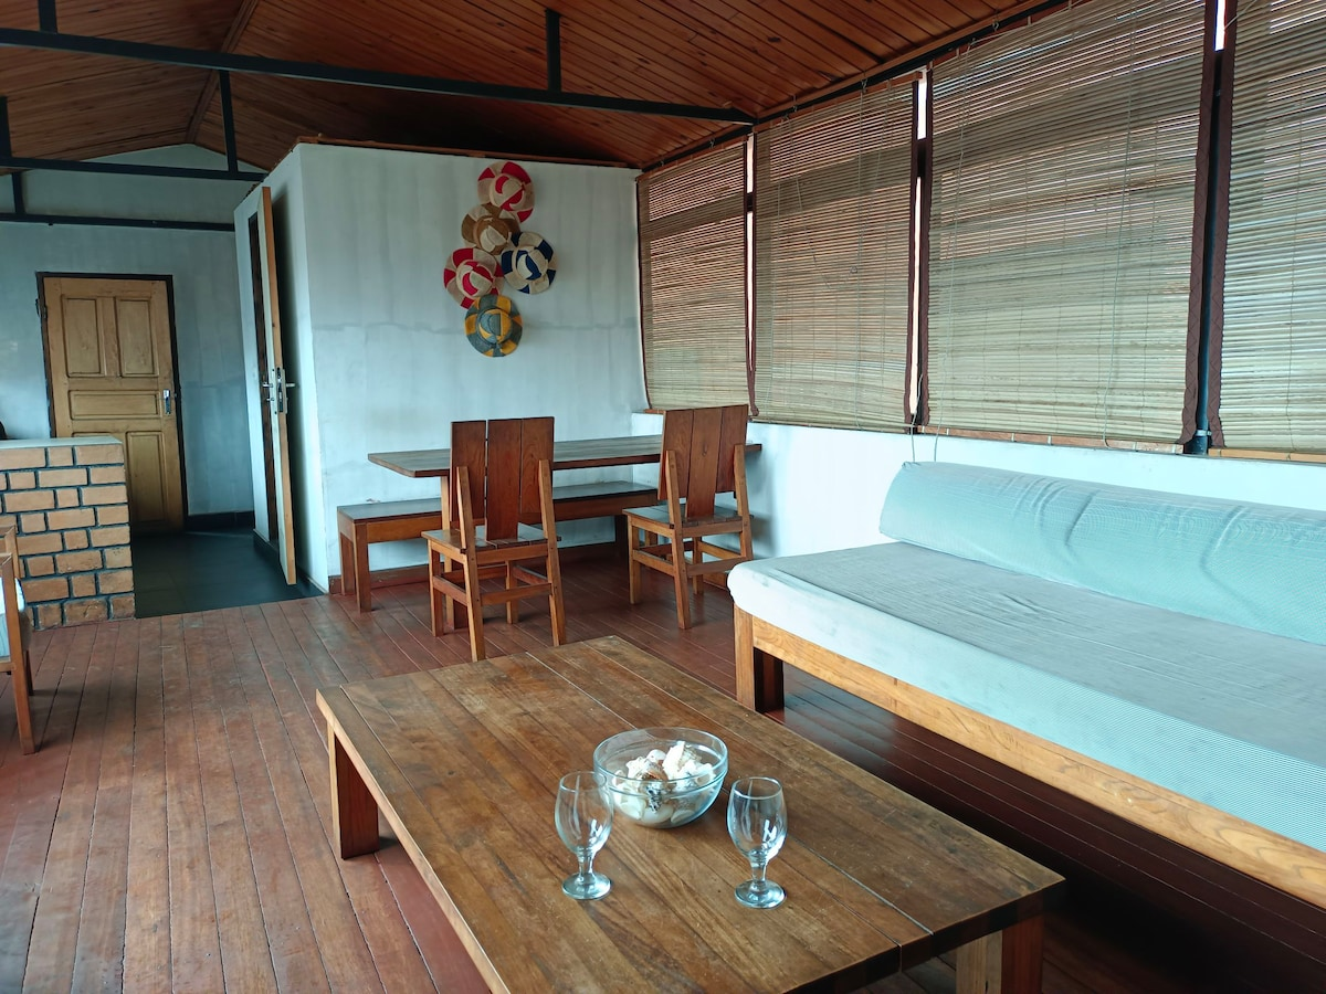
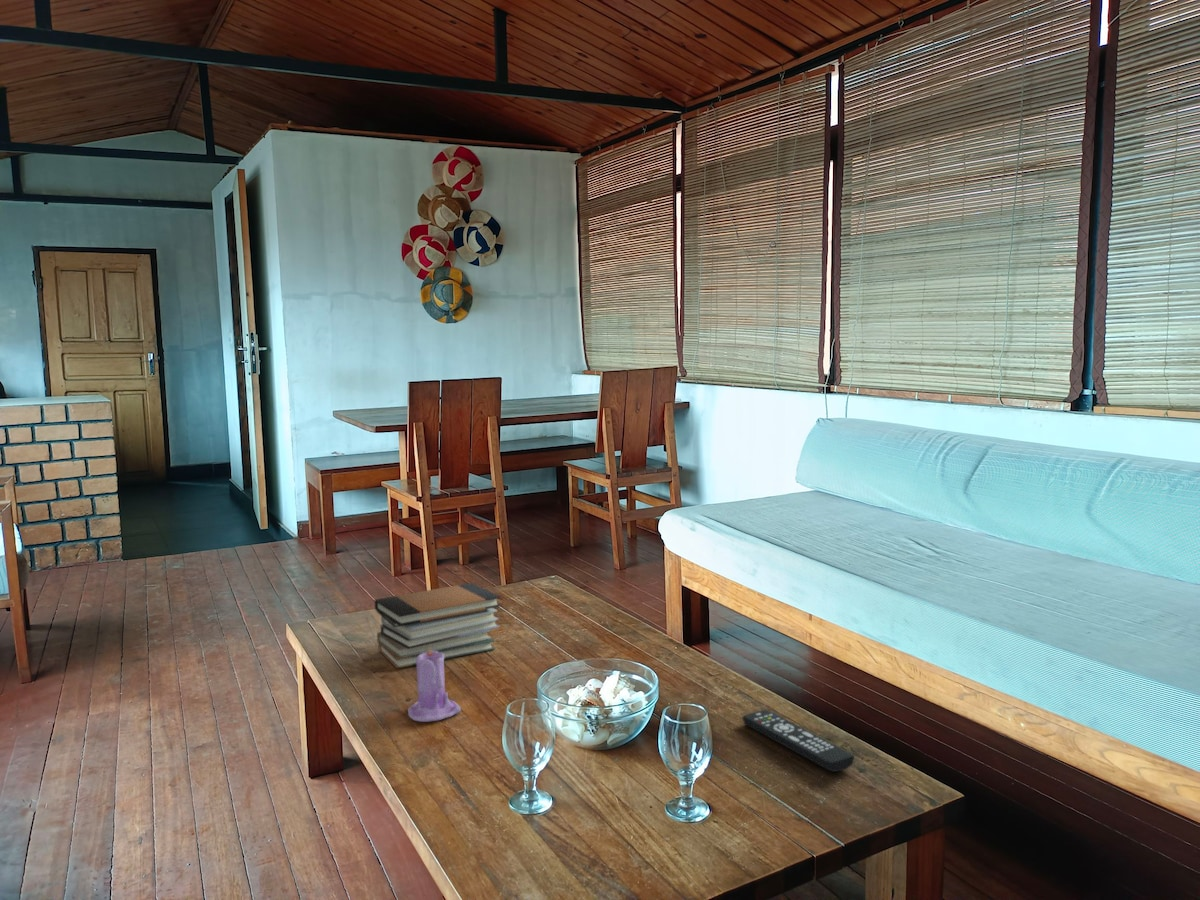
+ remote control [742,709,855,773]
+ book stack [374,582,502,669]
+ candle [407,645,462,723]
